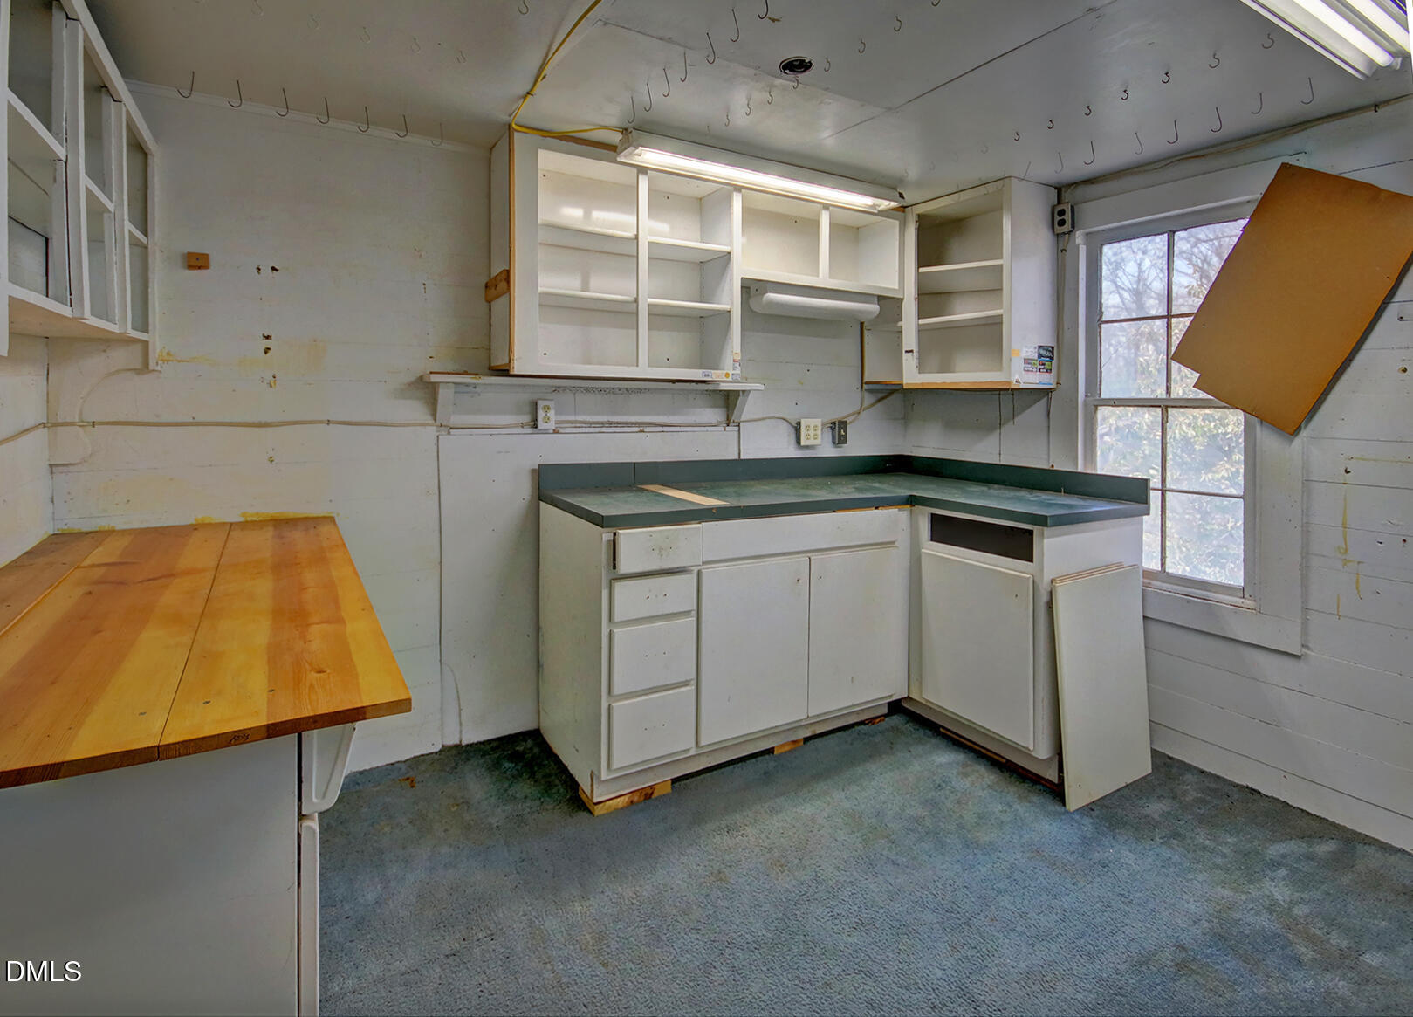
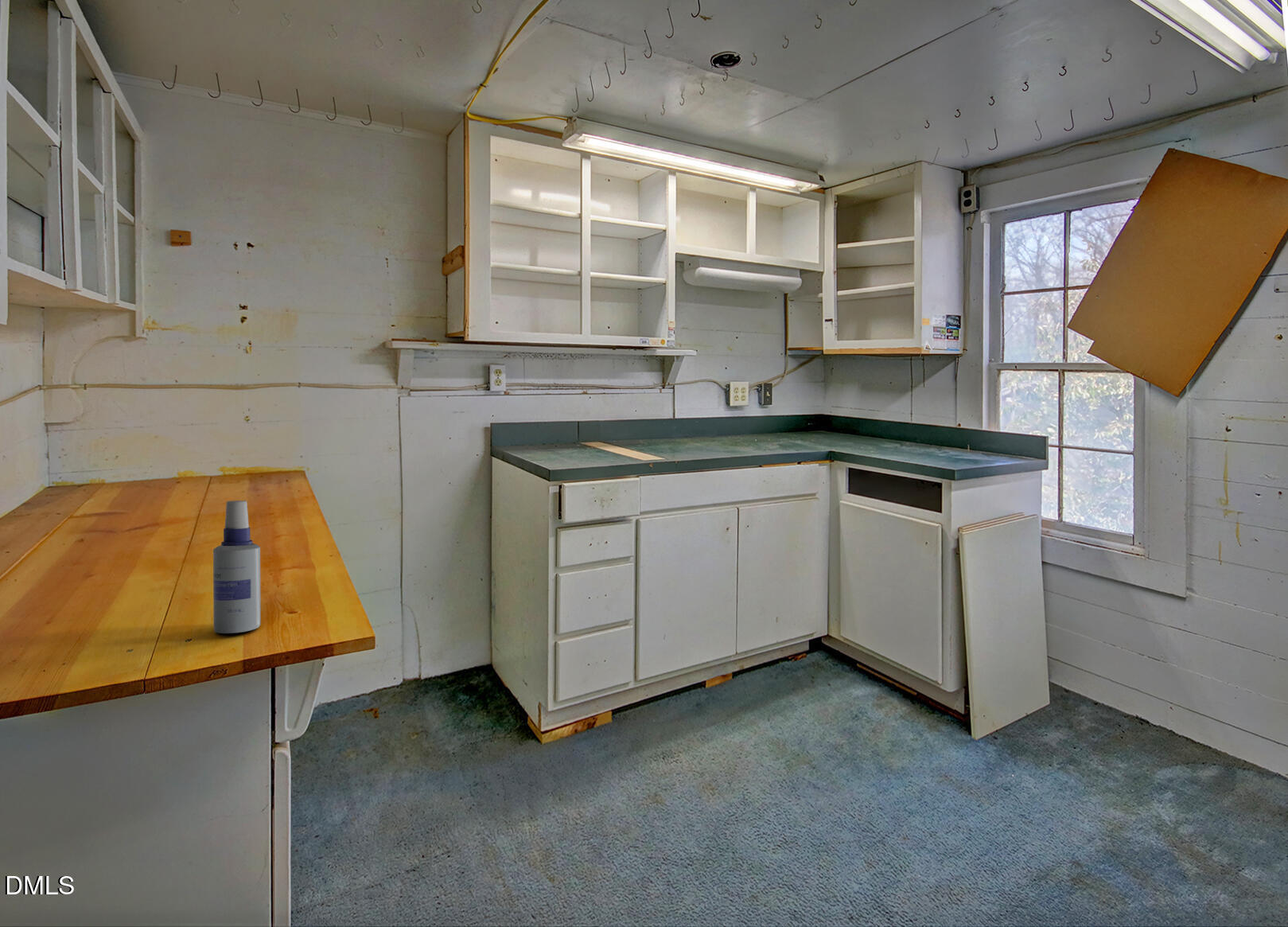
+ spray bottle [212,500,261,634]
